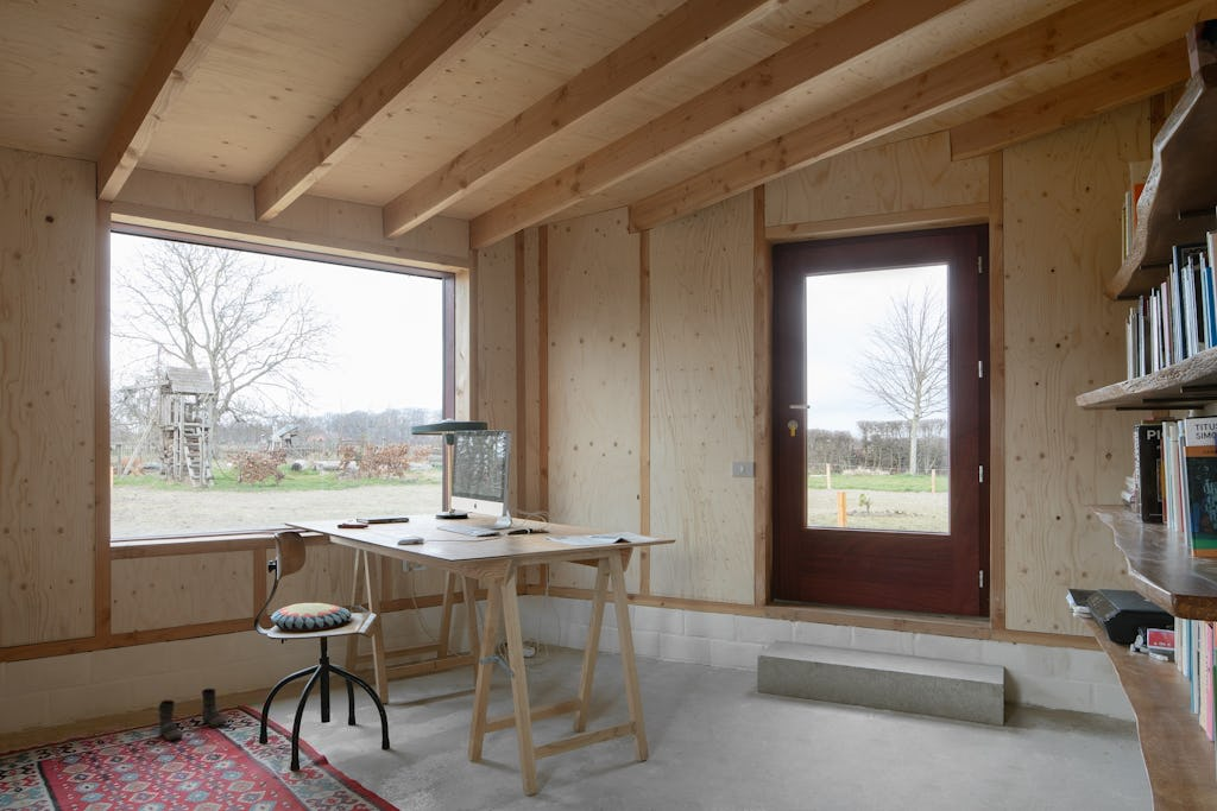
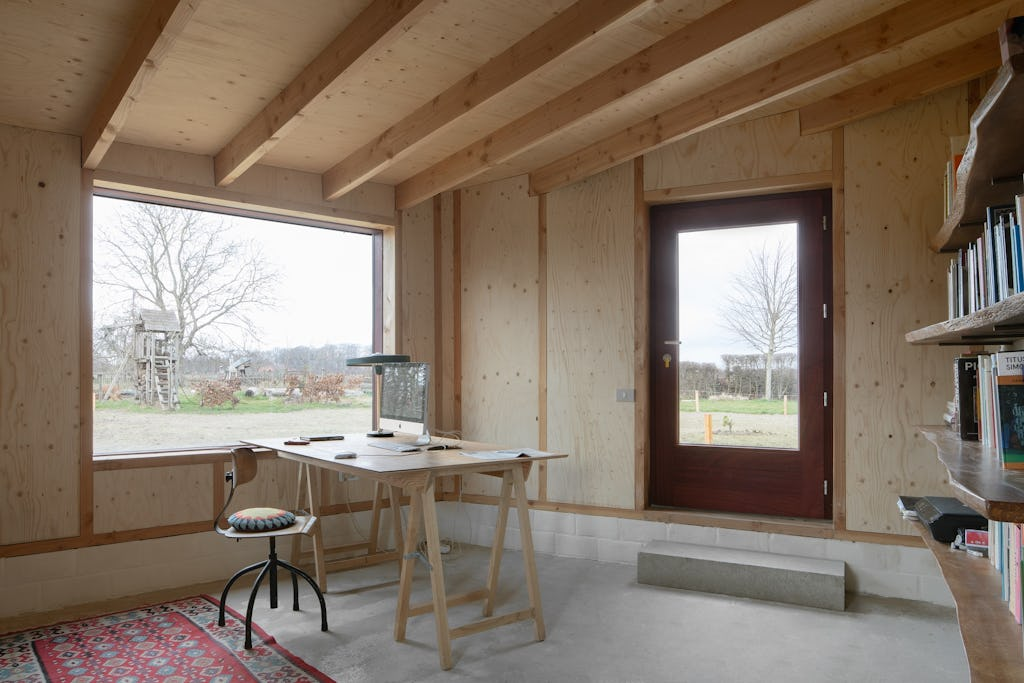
- boots [157,688,228,742]
